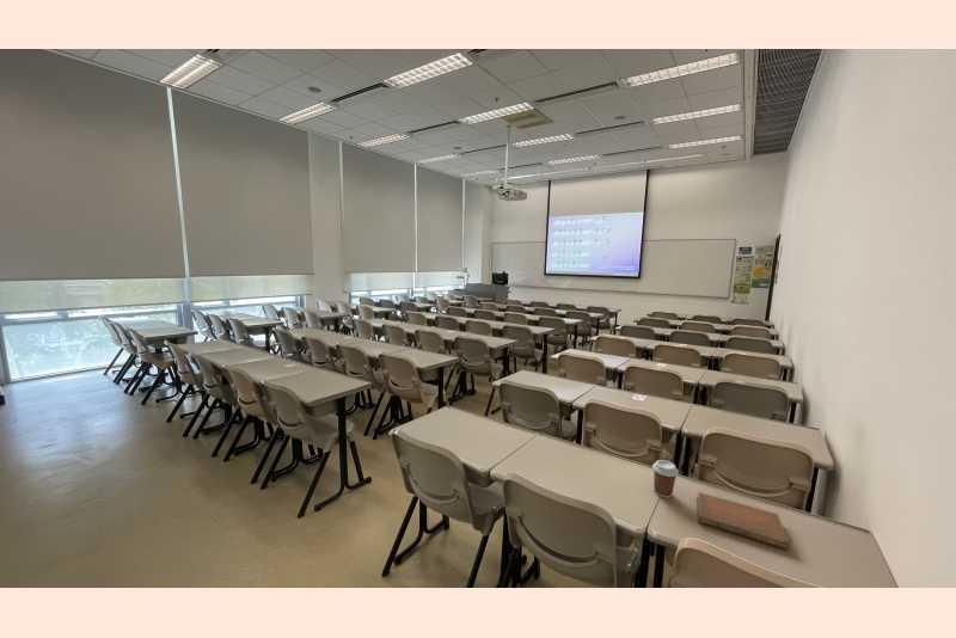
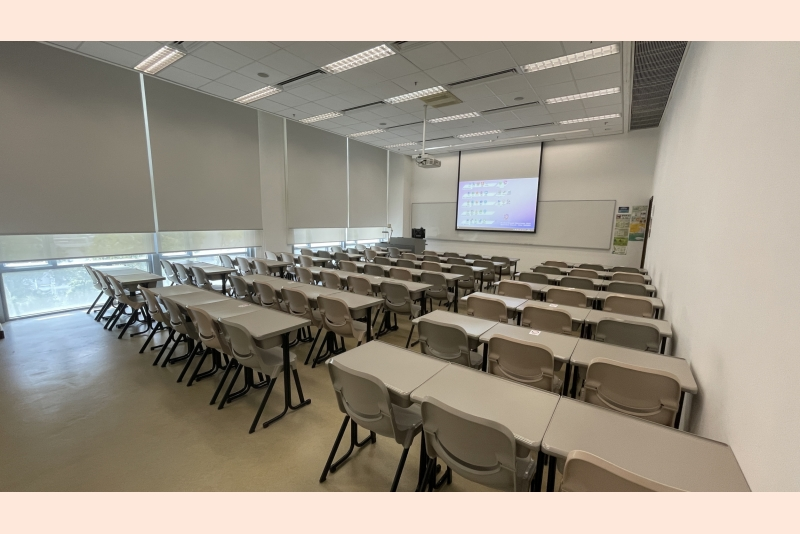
- coffee cup [651,459,680,499]
- notebook [695,491,790,551]
